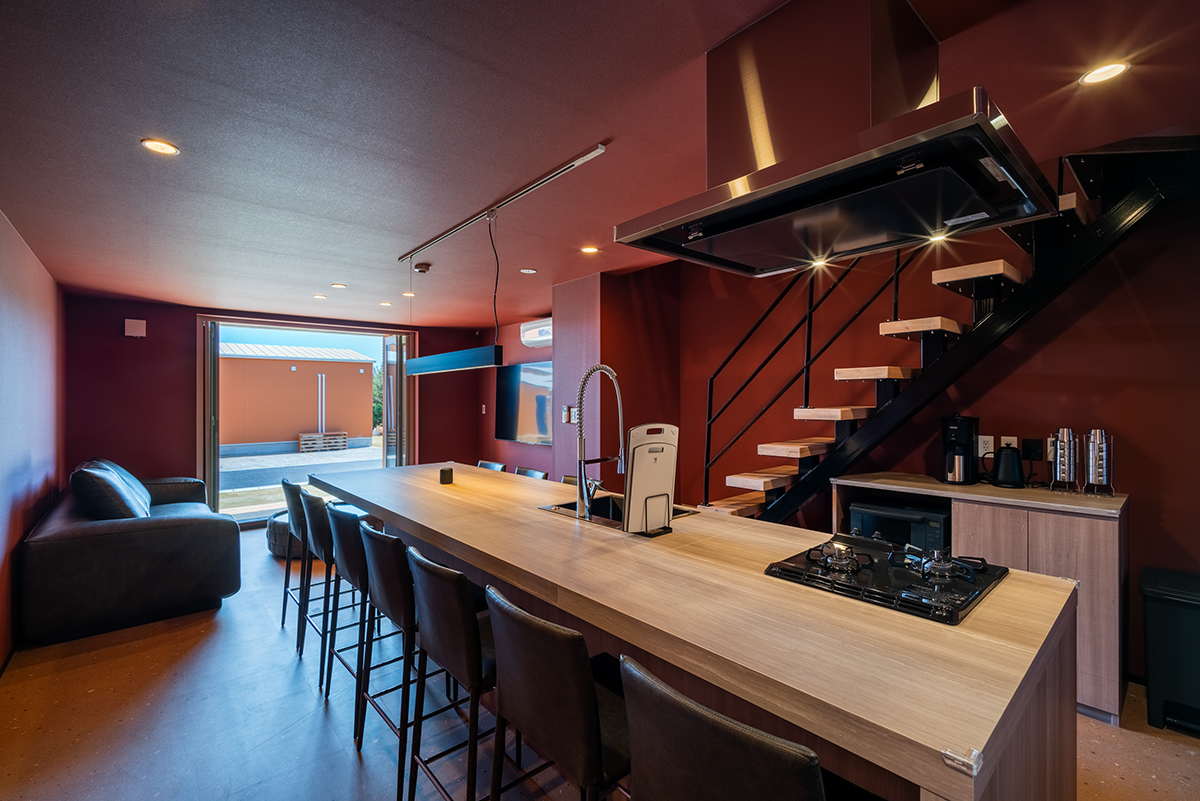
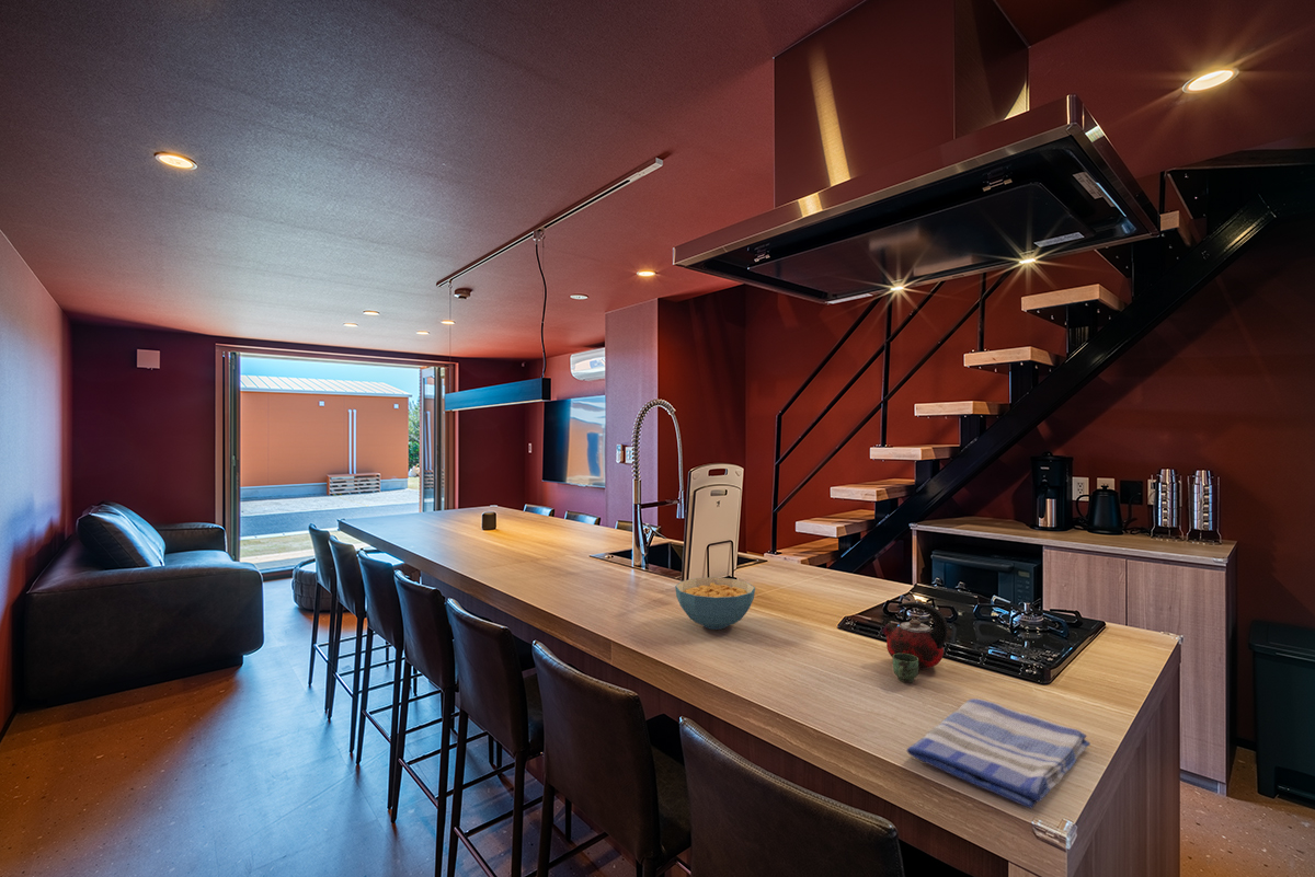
+ kettle [880,601,949,683]
+ dish towel [906,697,1091,810]
+ cereal bowl [674,576,756,631]
